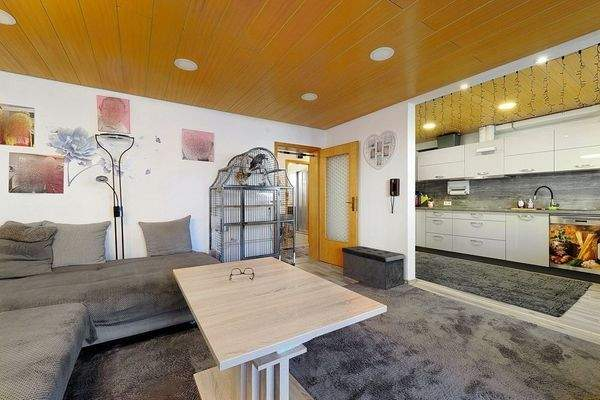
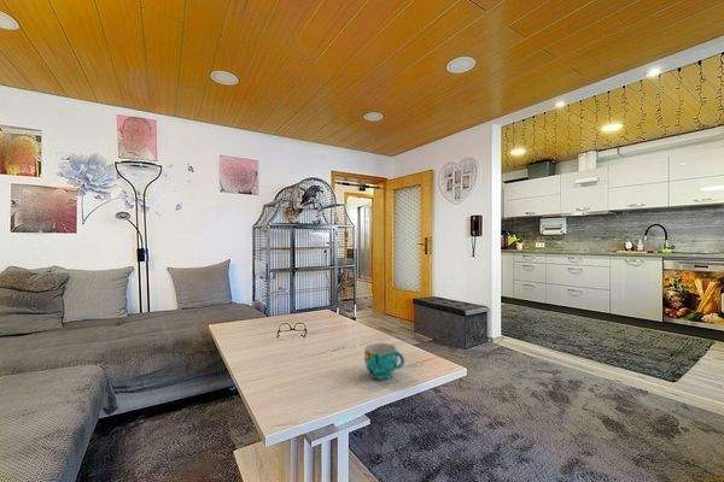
+ cup [363,342,405,381]
